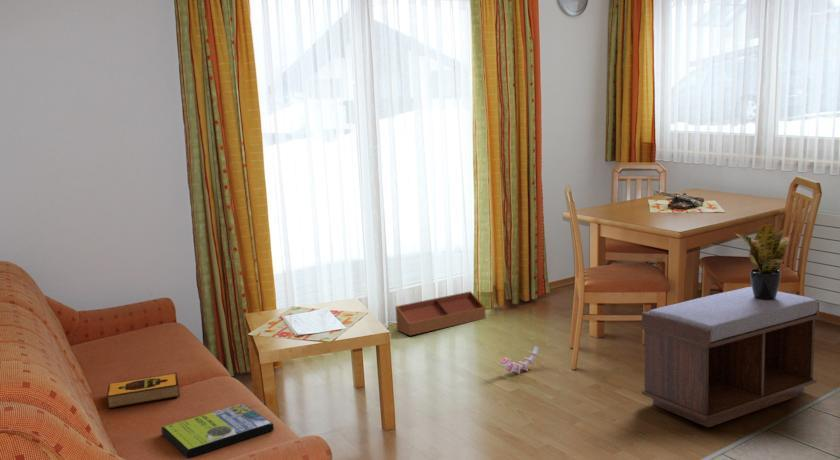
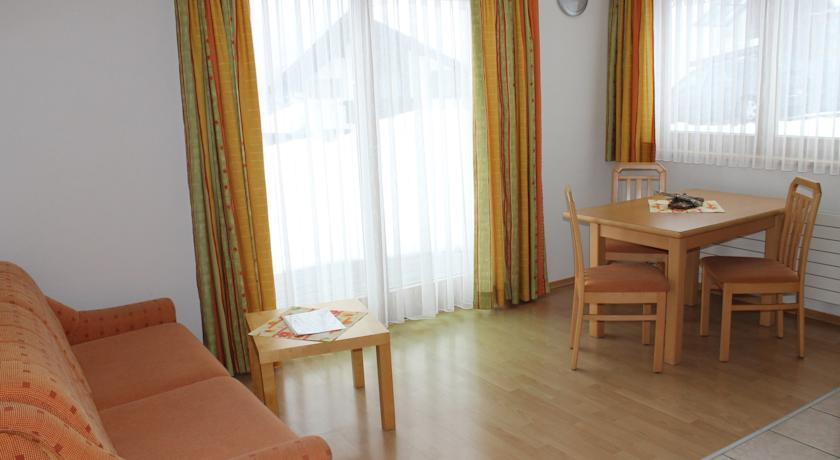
- potted plant [734,221,790,300]
- storage bin [395,290,487,336]
- hardback book [106,371,181,409]
- bench [641,286,820,429]
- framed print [160,403,275,459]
- stacking toy [498,345,542,375]
